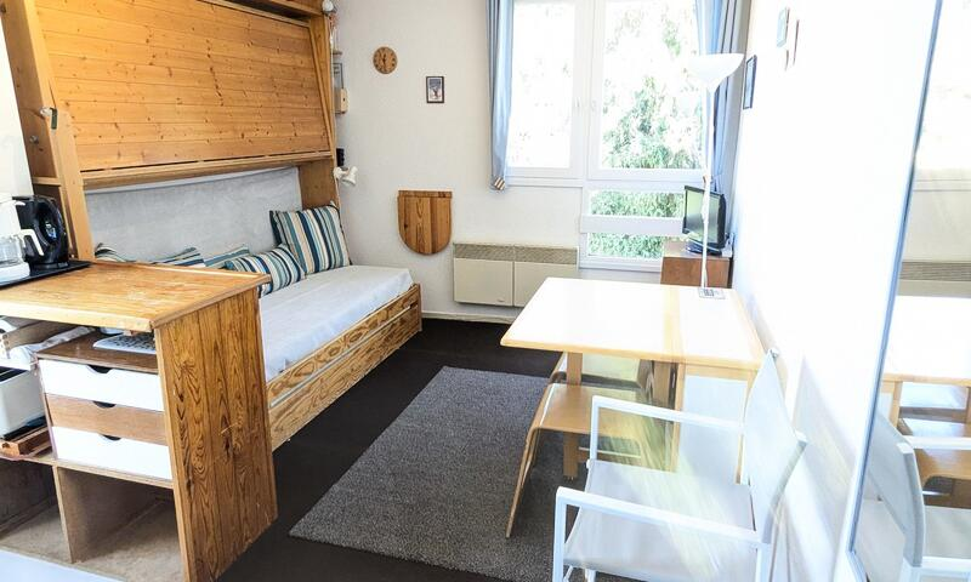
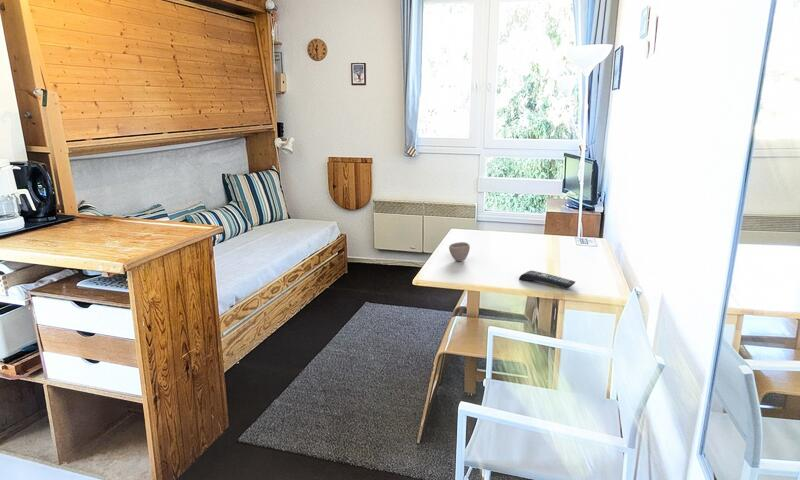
+ remote control [518,270,576,289]
+ cup [448,241,471,262]
